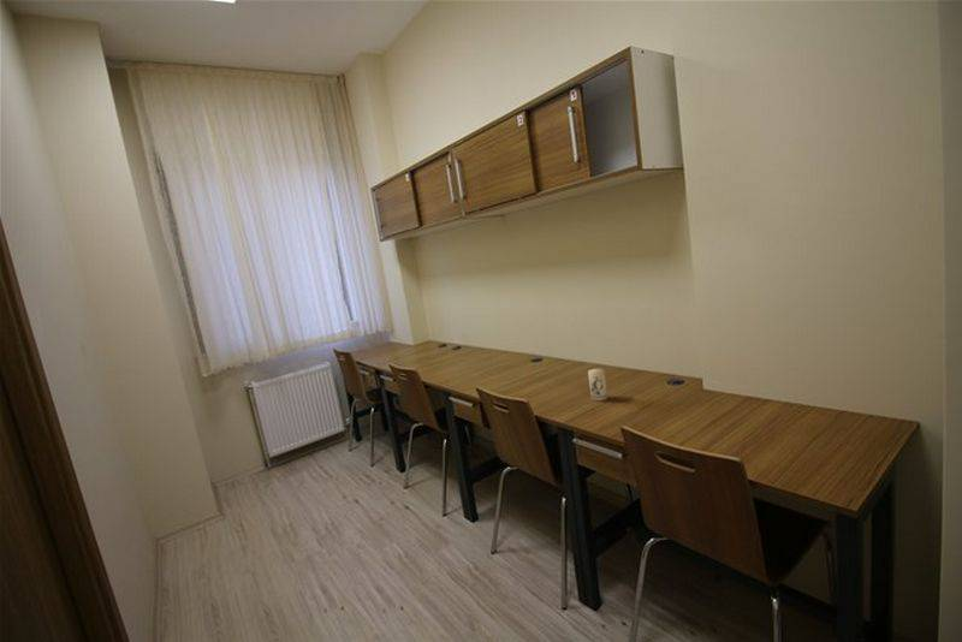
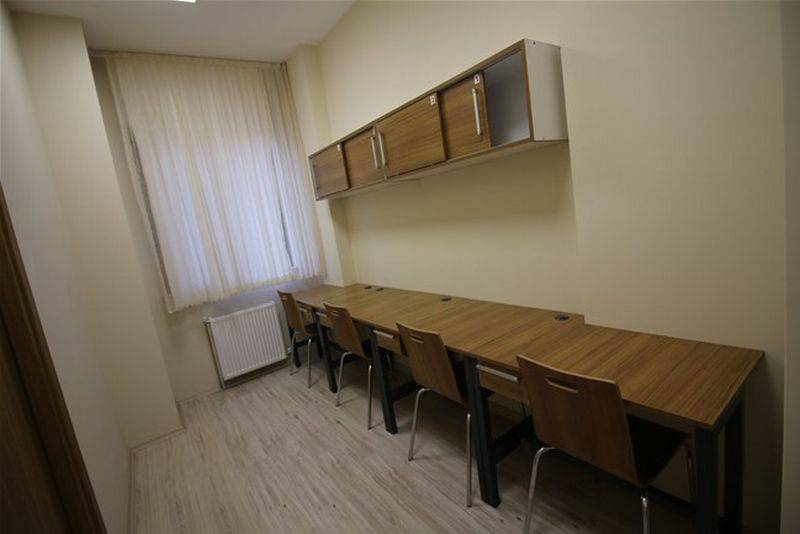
- candle [587,368,608,402]
